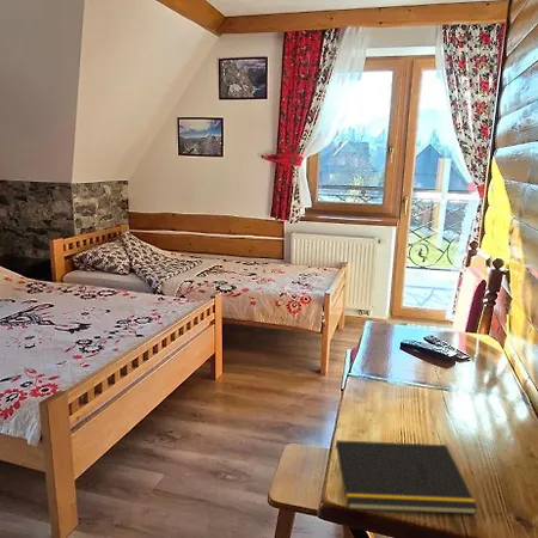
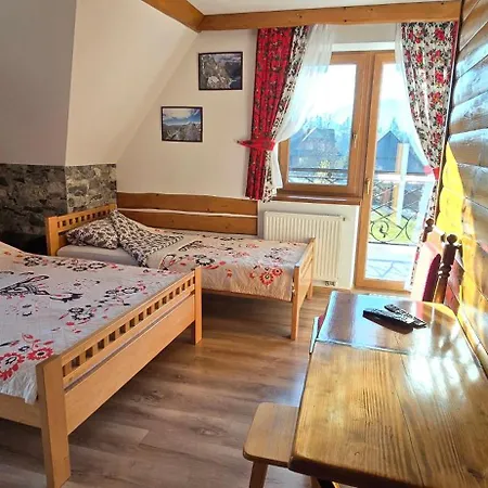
- notepad [330,439,479,515]
